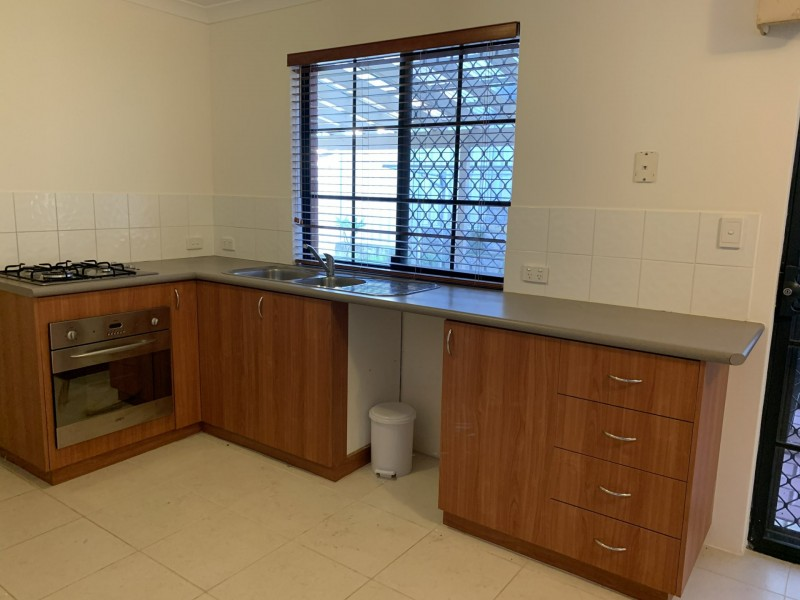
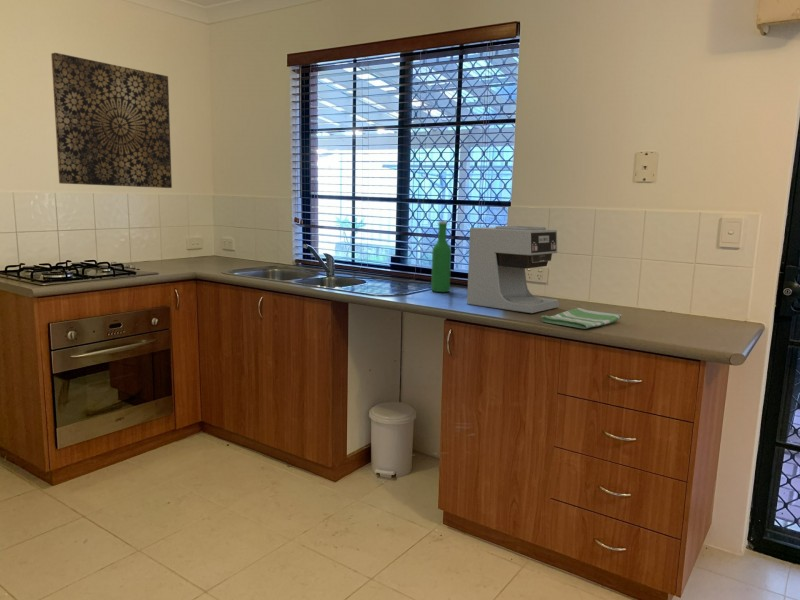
+ beer bottle [430,220,452,293]
+ wall art [50,52,173,189]
+ dish towel [540,307,622,330]
+ coffee maker [466,225,560,314]
